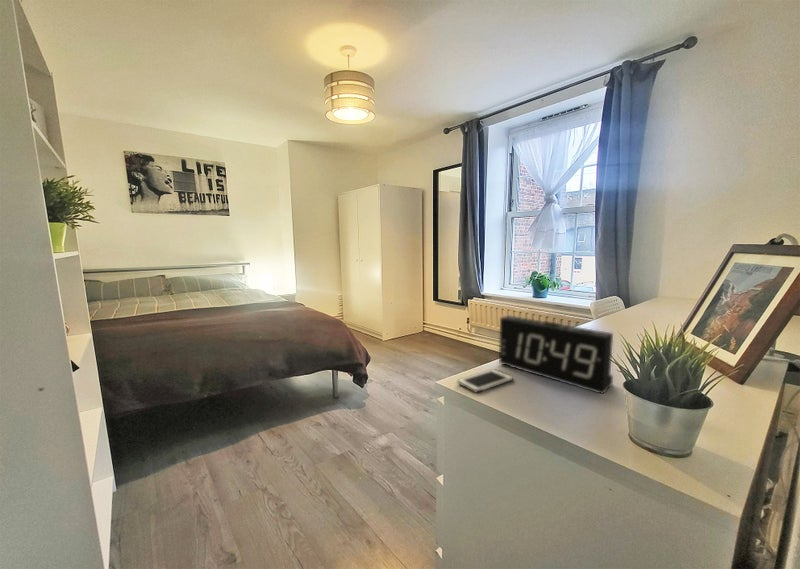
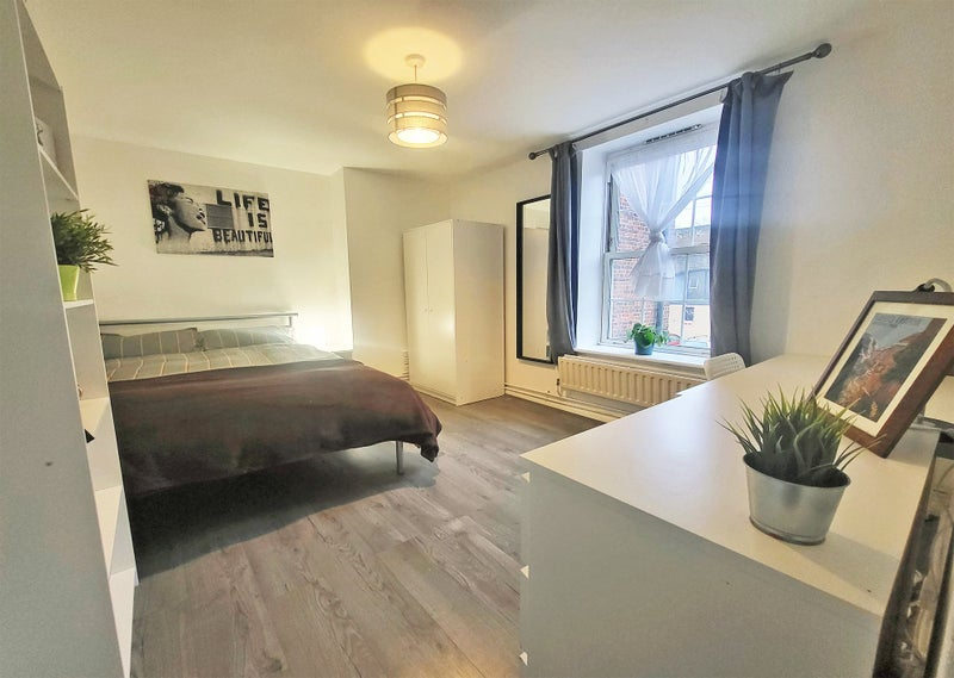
- alarm clock [498,314,614,395]
- cell phone [457,368,514,393]
